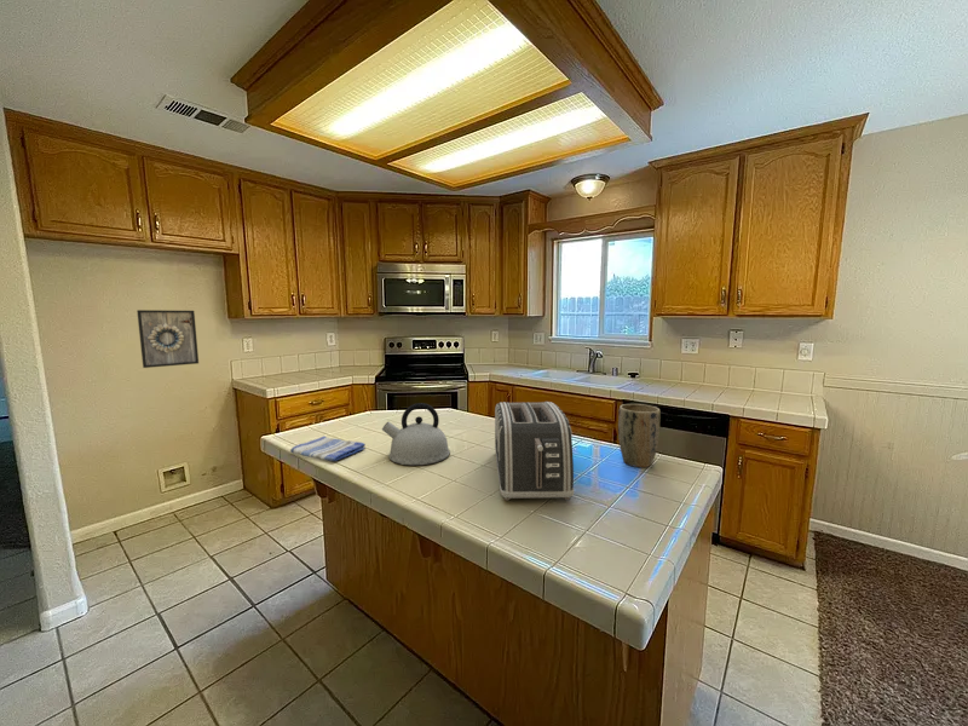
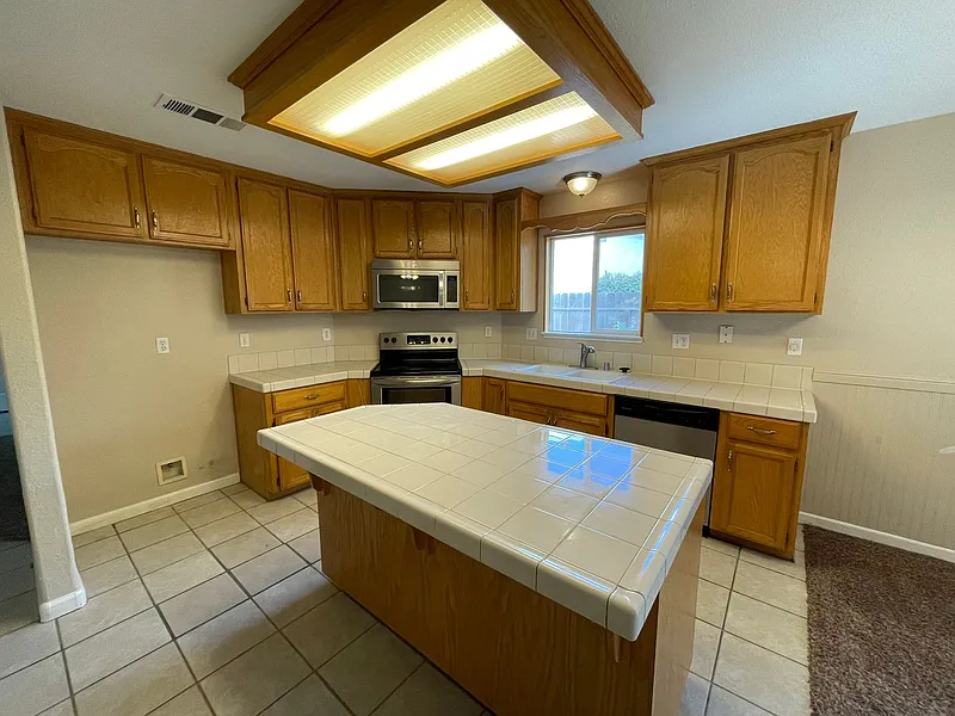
- plant pot [617,403,662,468]
- kettle [381,402,451,466]
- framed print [136,309,200,369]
- dish towel [289,434,367,462]
- toaster [494,401,576,502]
